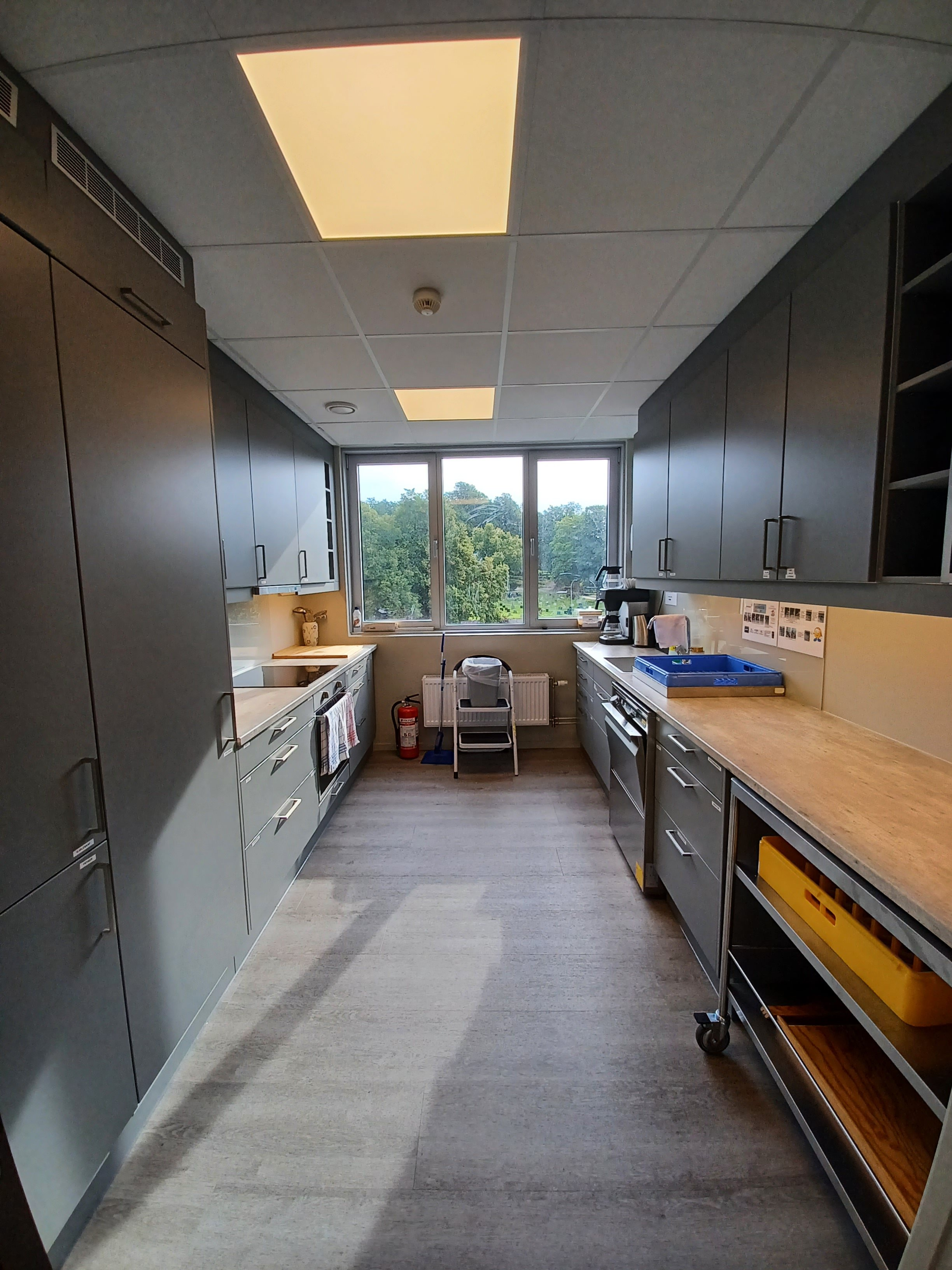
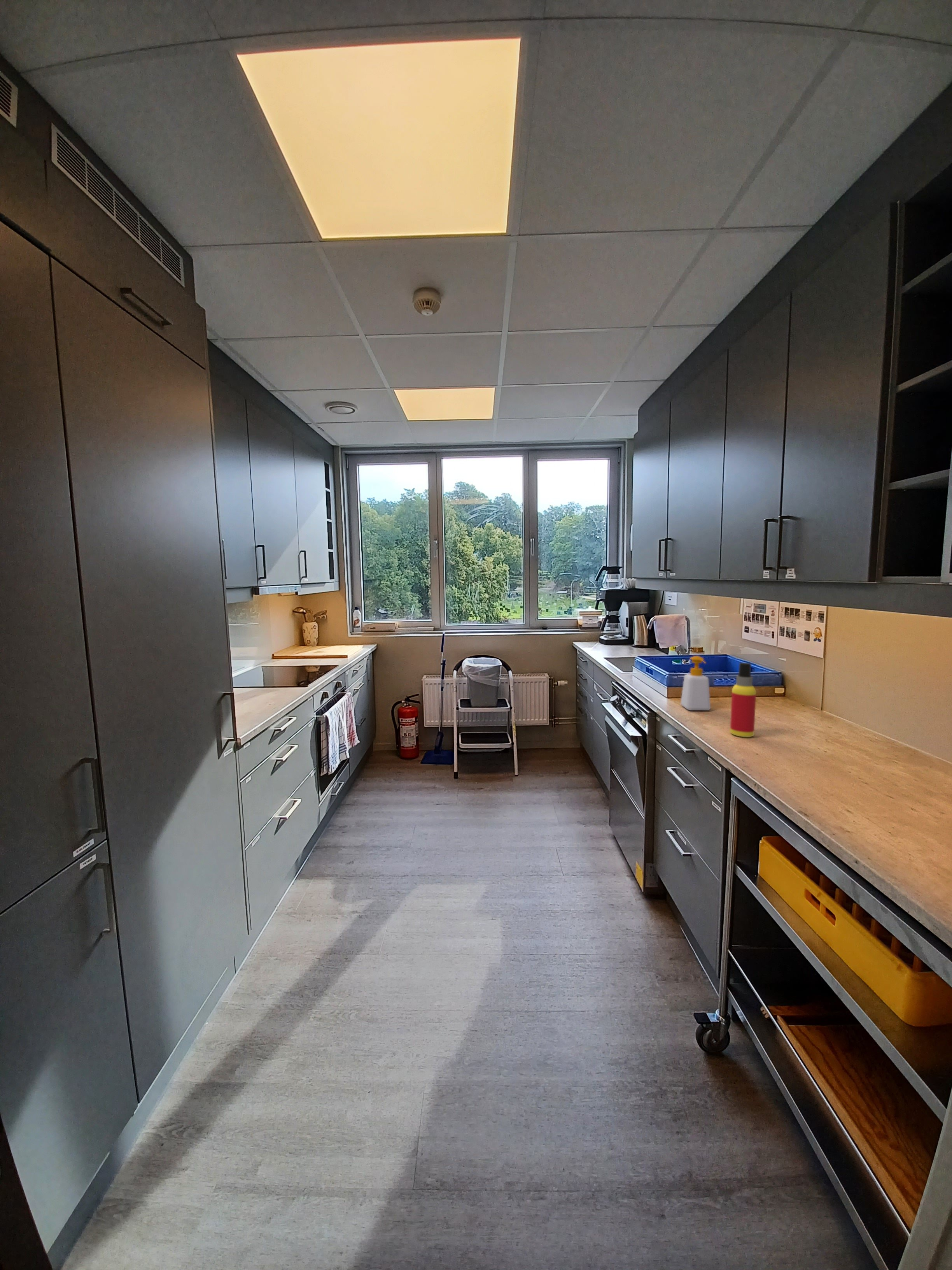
+ soap bottle [680,656,711,711]
+ spray bottle [730,662,756,737]
